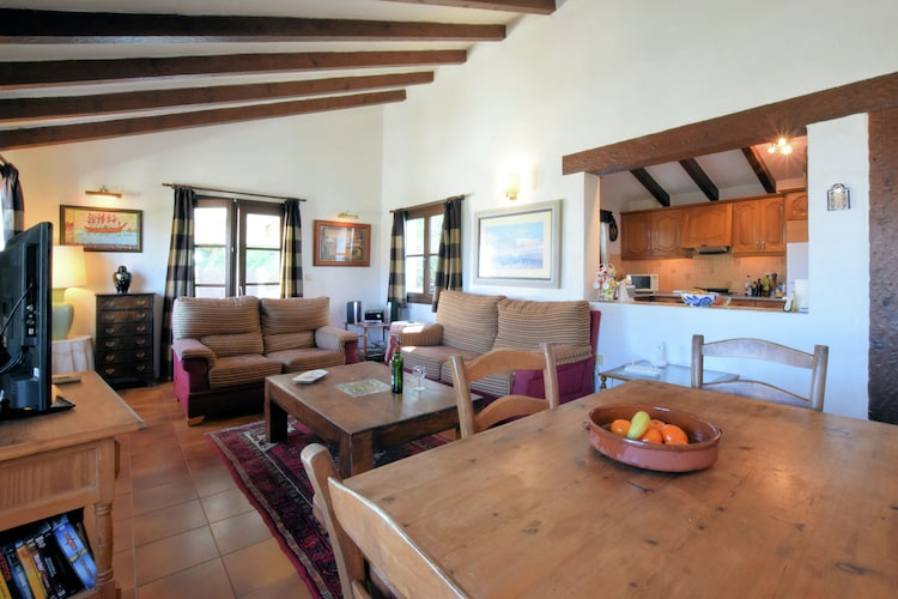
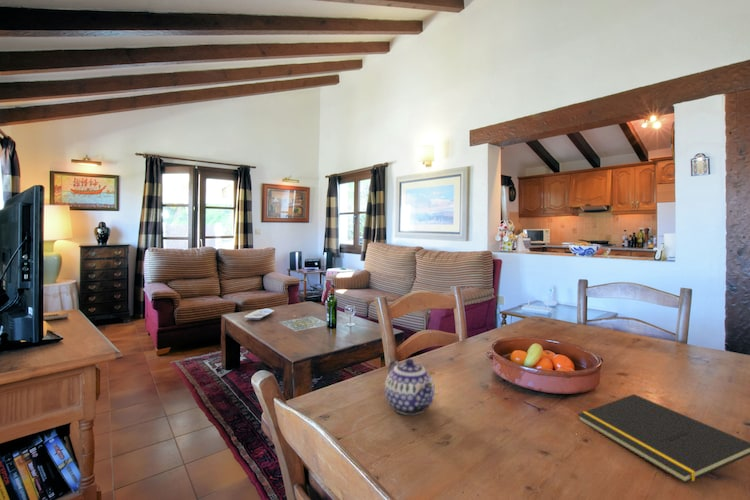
+ notepad [577,393,750,484]
+ teapot [384,358,436,416]
